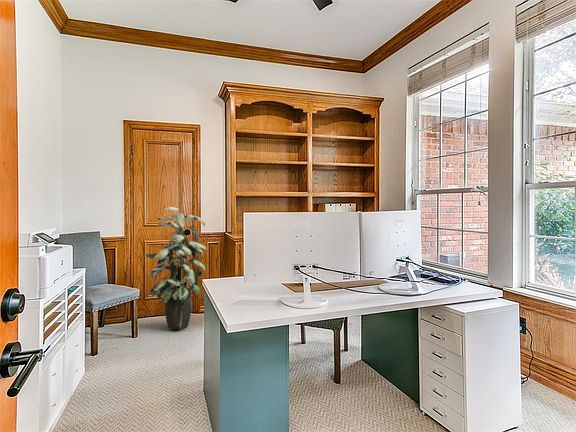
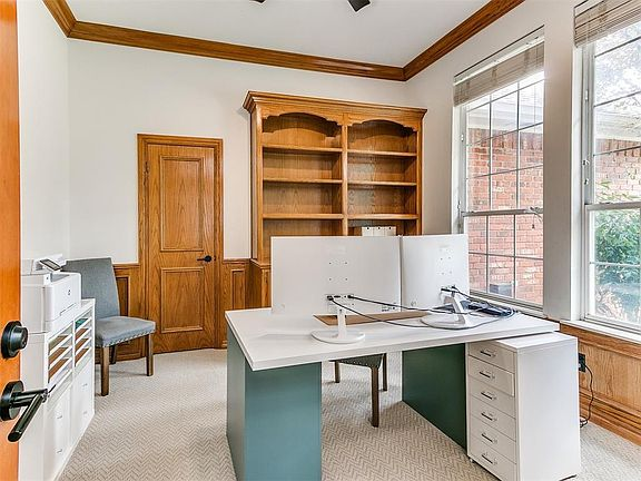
- indoor plant [143,206,207,330]
